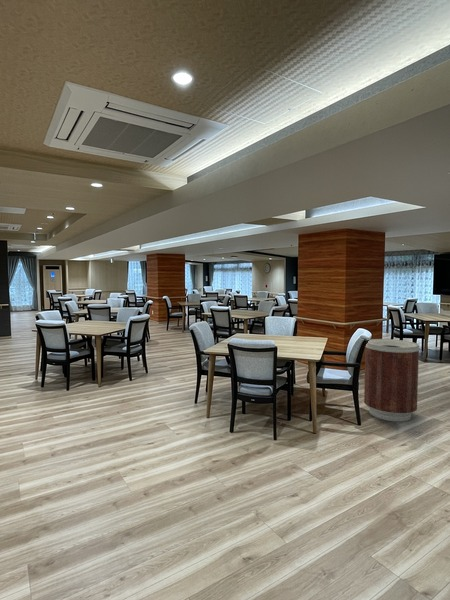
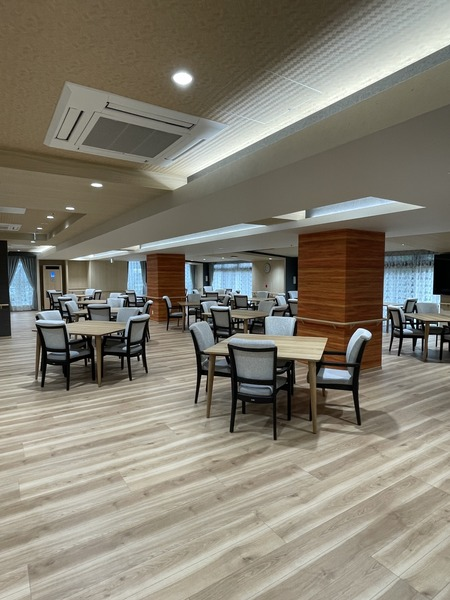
- trash can [363,338,420,422]
